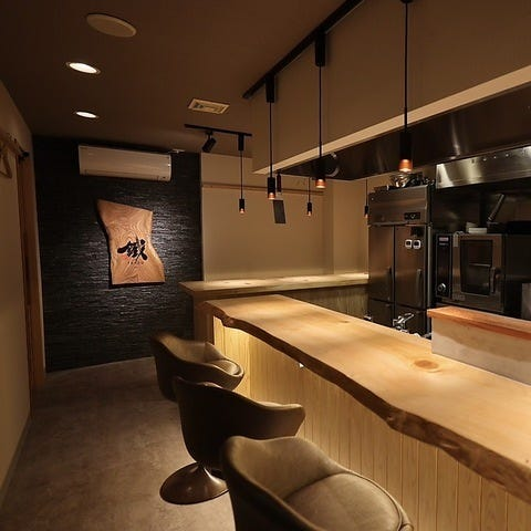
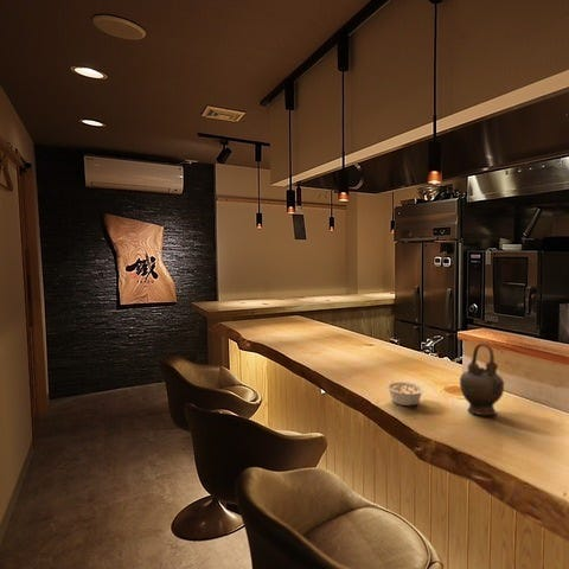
+ teapot [459,341,505,416]
+ legume [385,381,426,407]
